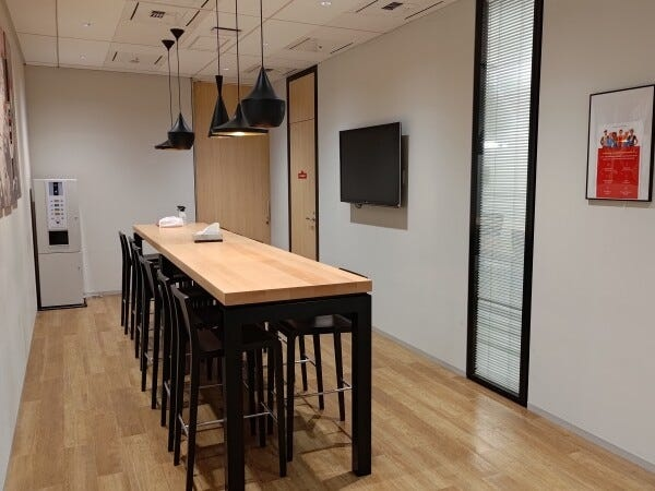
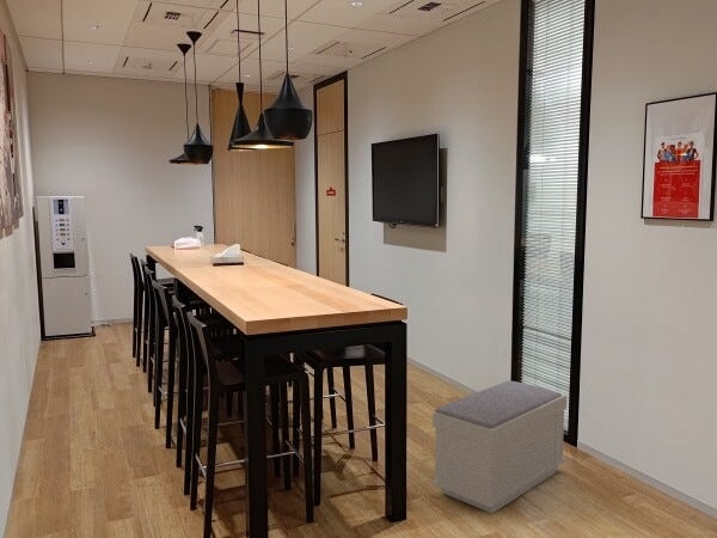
+ bench [431,380,568,514]
